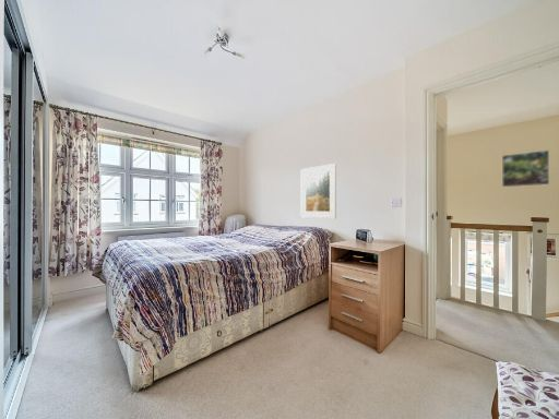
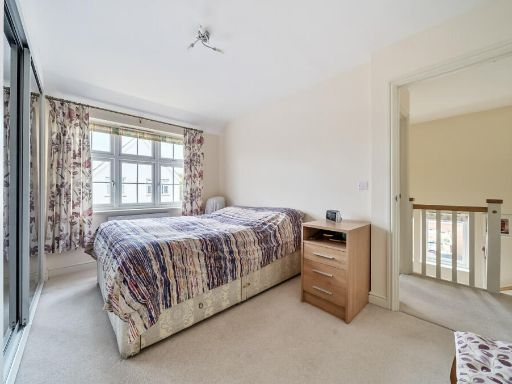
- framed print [501,148,550,188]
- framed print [300,163,337,219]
